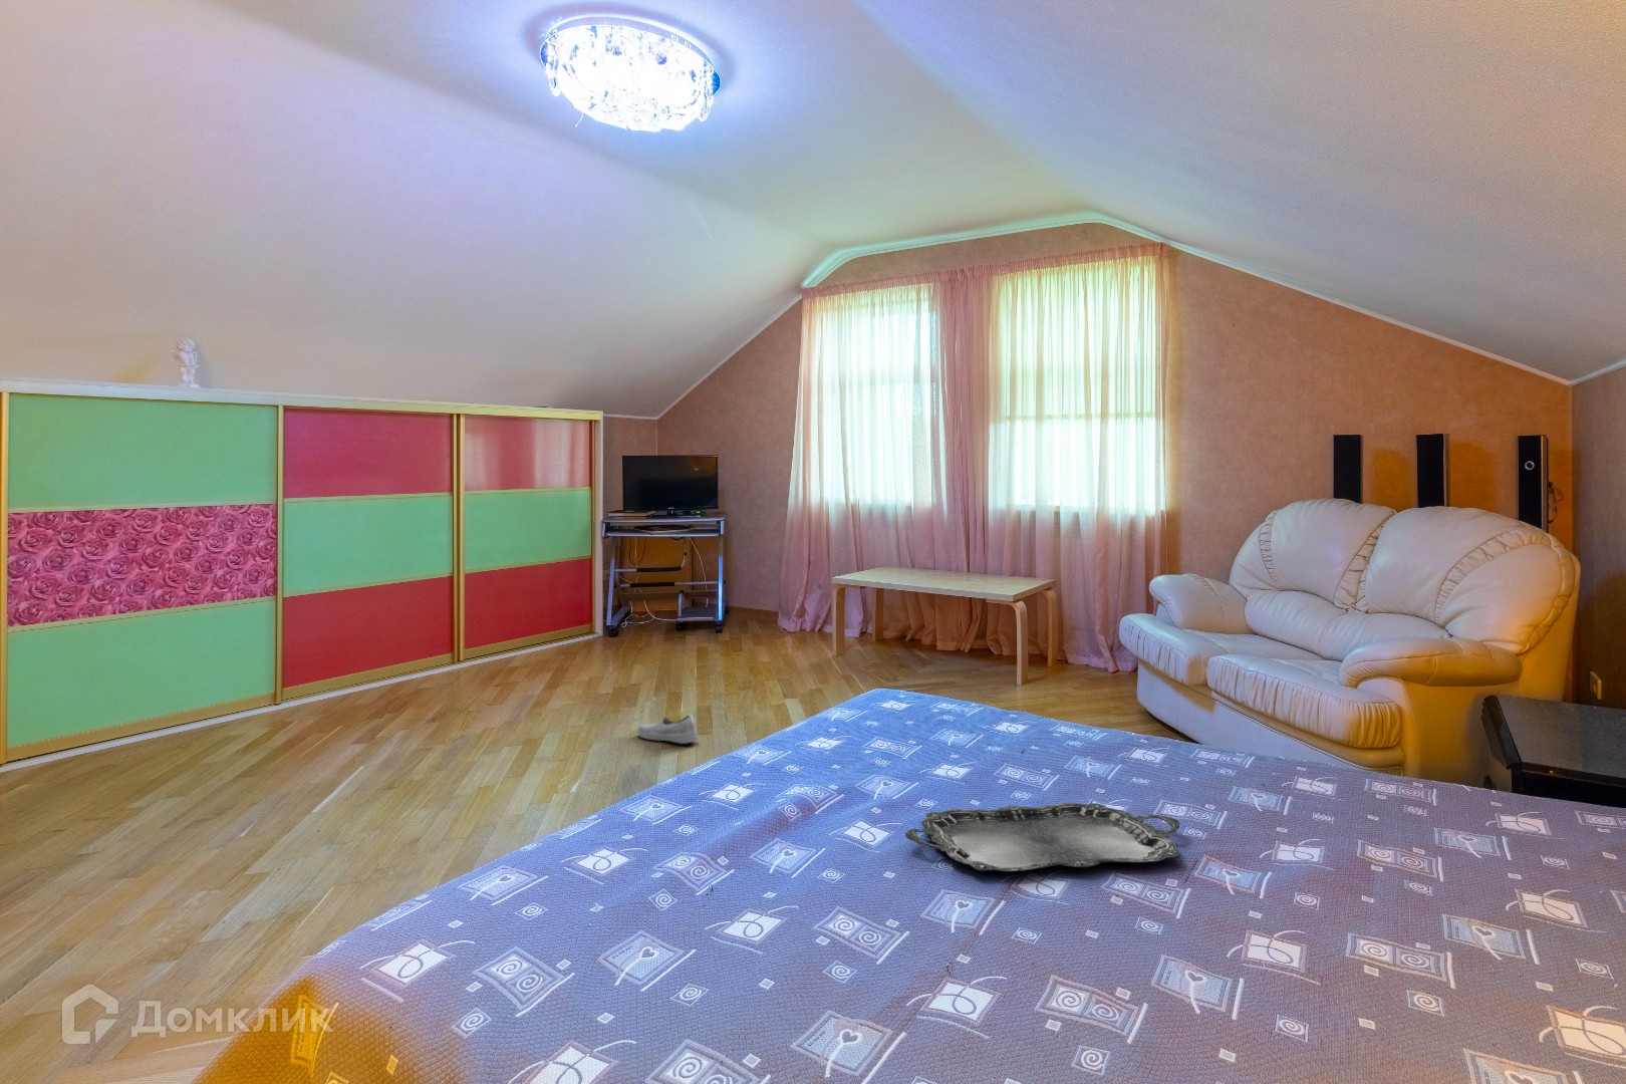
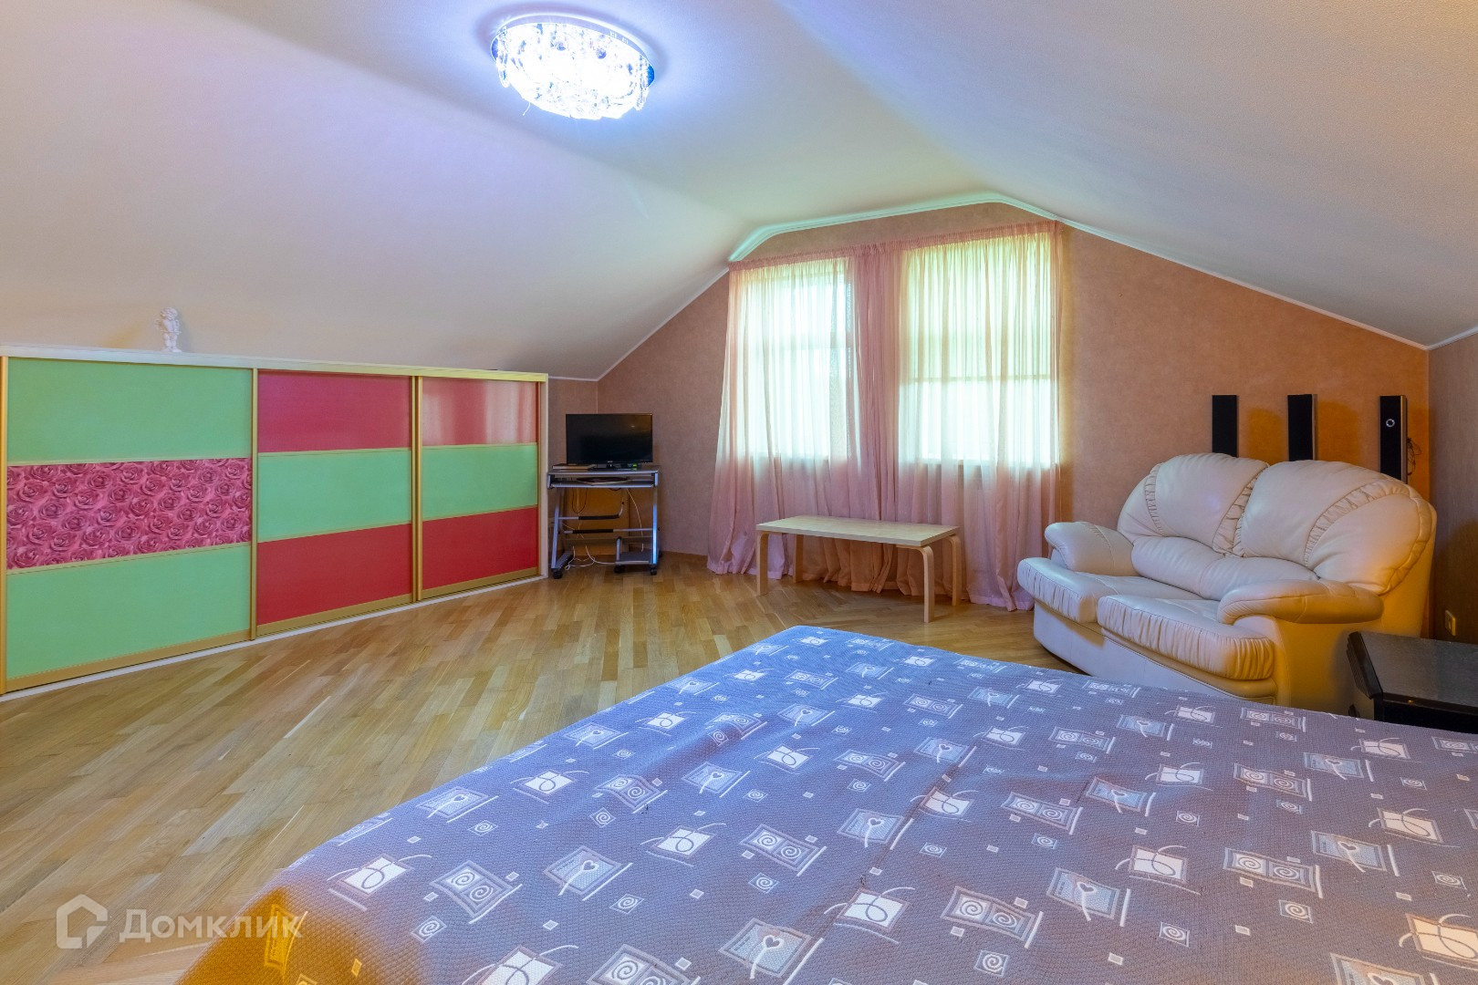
- shoe [636,714,699,745]
- serving tray [904,802,1181,872]
